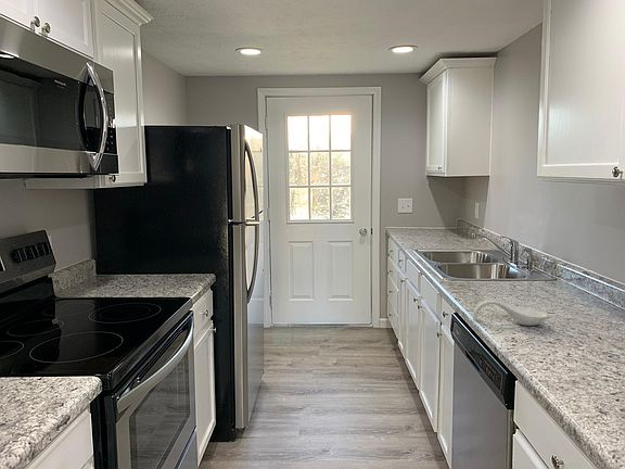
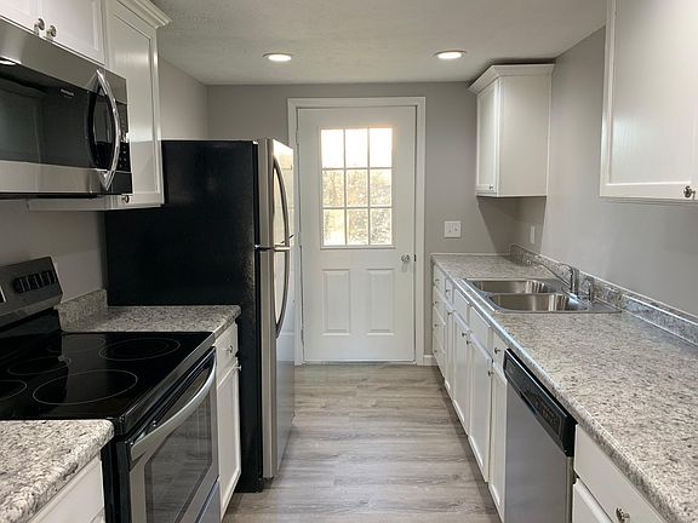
- spoon rest [472,299,549,327]
